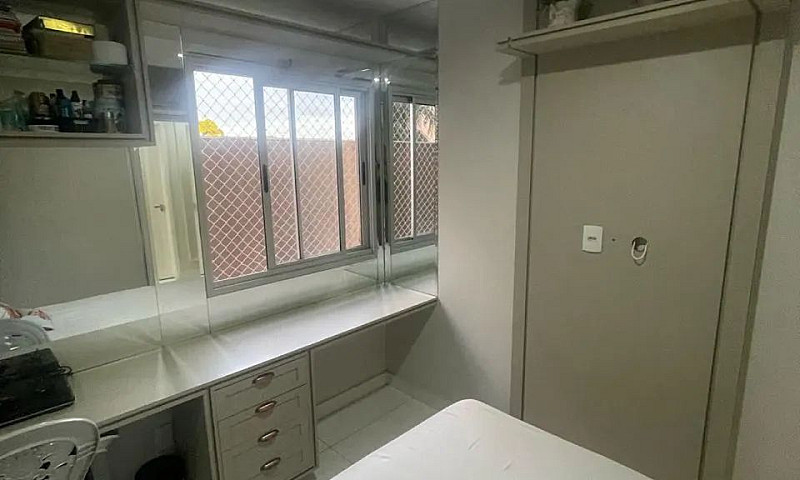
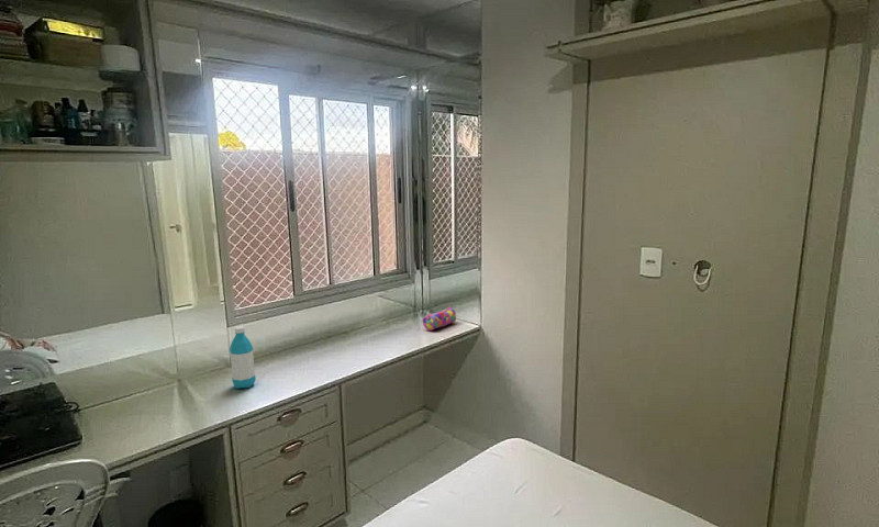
+ pencil case [422,306,457,332]
+ water bottle [229,325,257,390]
